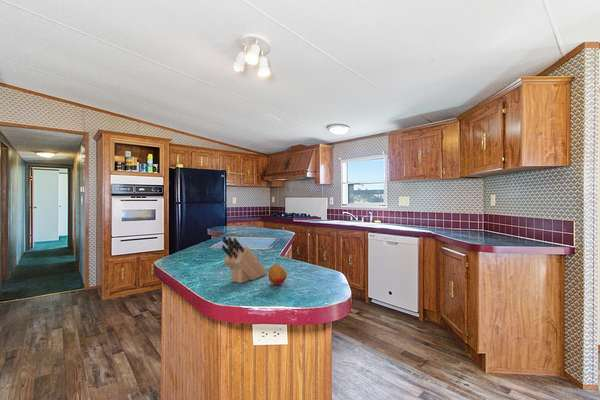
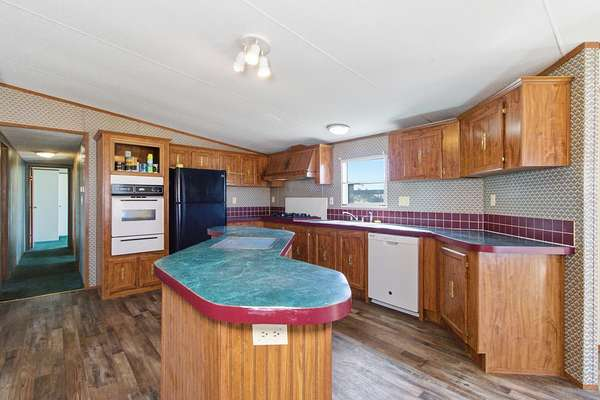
- fruit [267,264,288,286]
- knife block [221,235,268,284]
